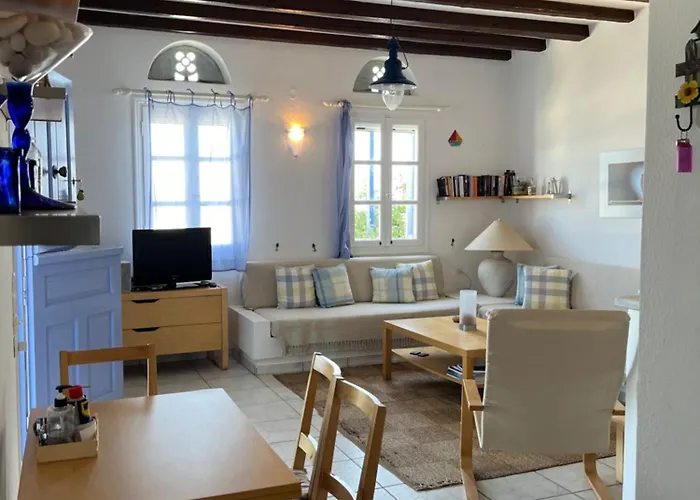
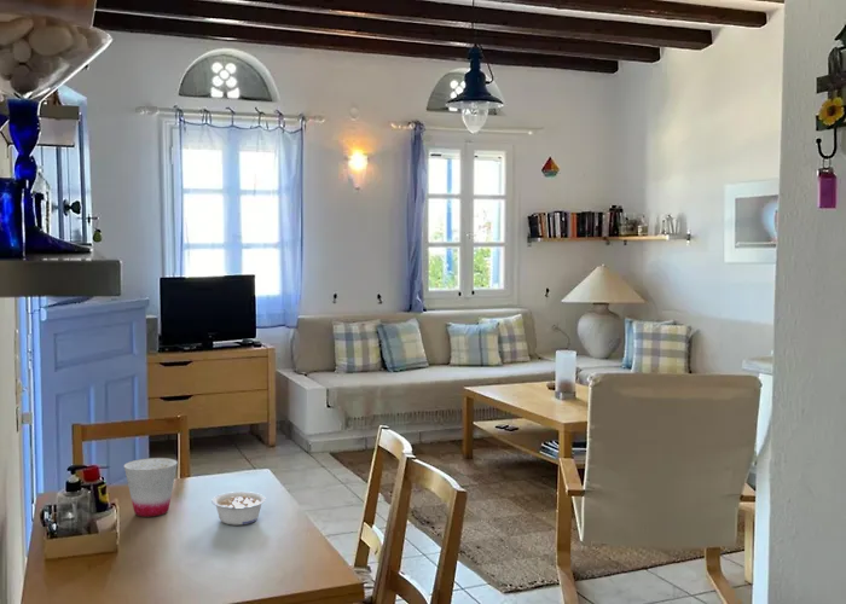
+ cup [123,457,179,518]
+ legume [210,490,267,527]
